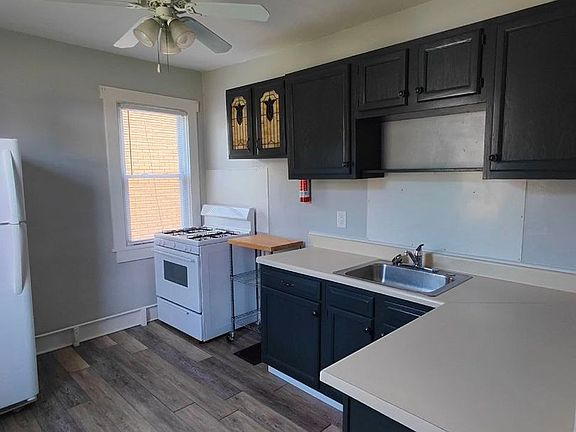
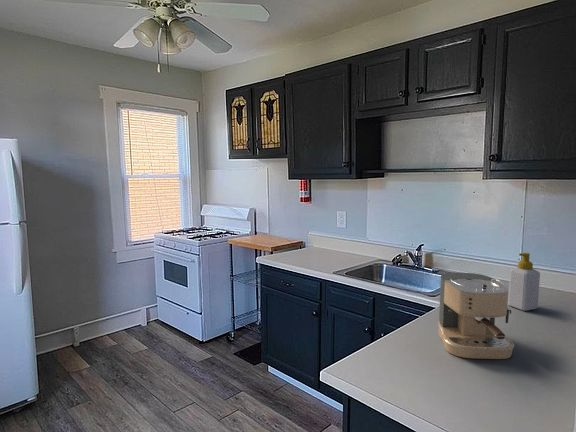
+ coffee maker [437,272,515,360]
+ soap bottle [508,252,541,312]
